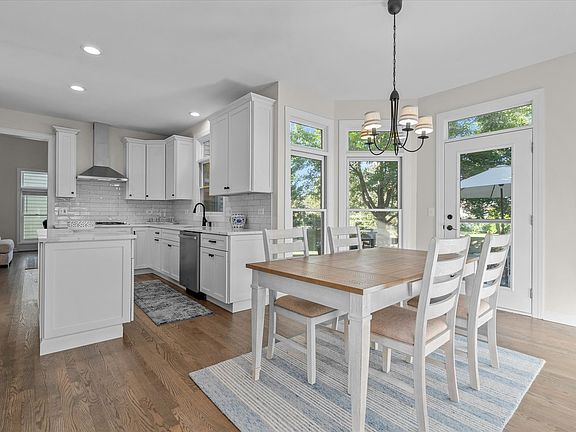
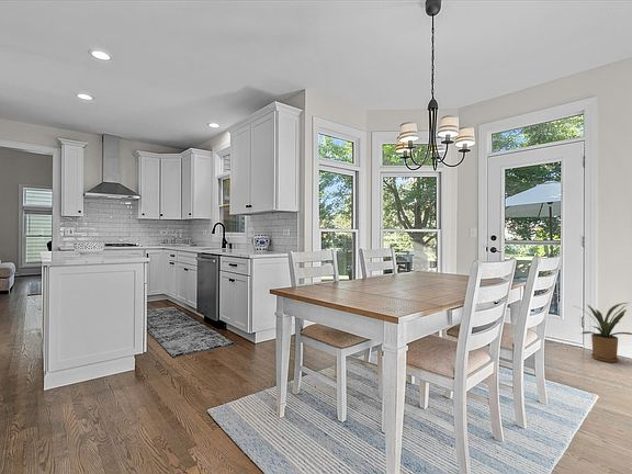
+ house plant [574,302,632,363]
